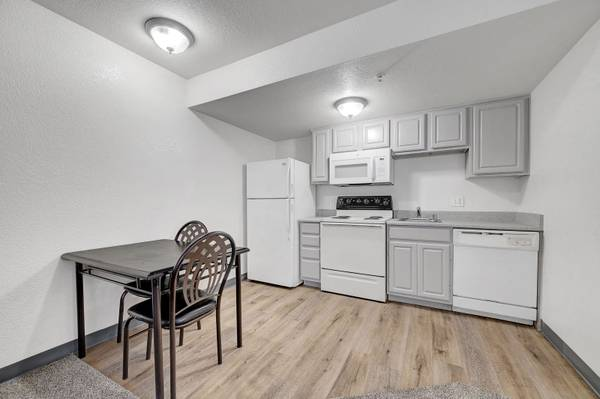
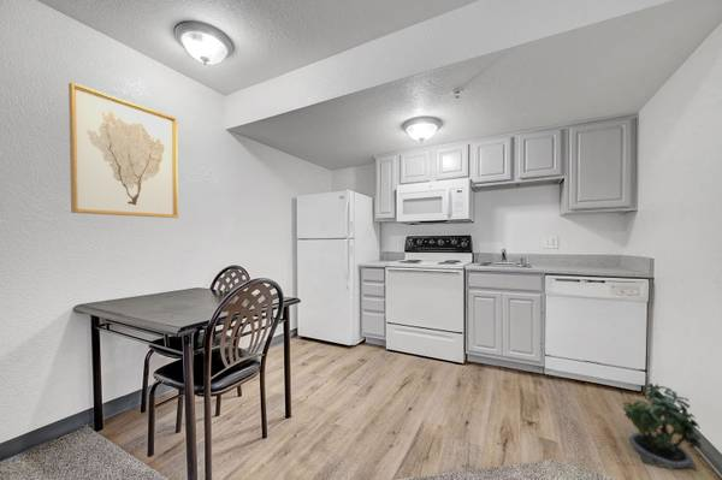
+ potted plant [622,383,703,472]
+ wall art [67,81,179,219]
